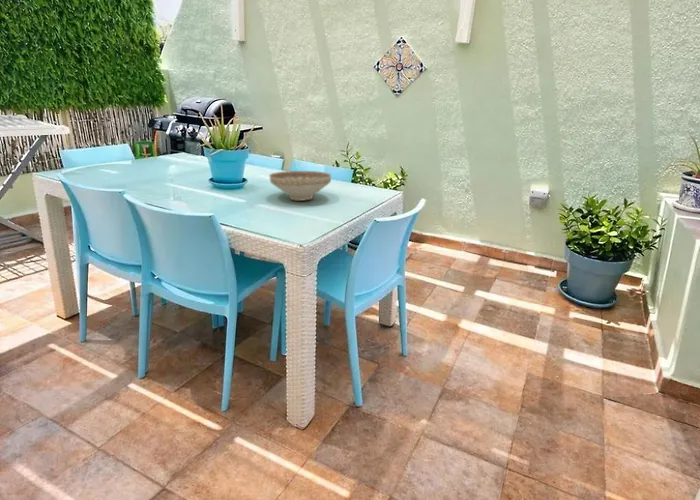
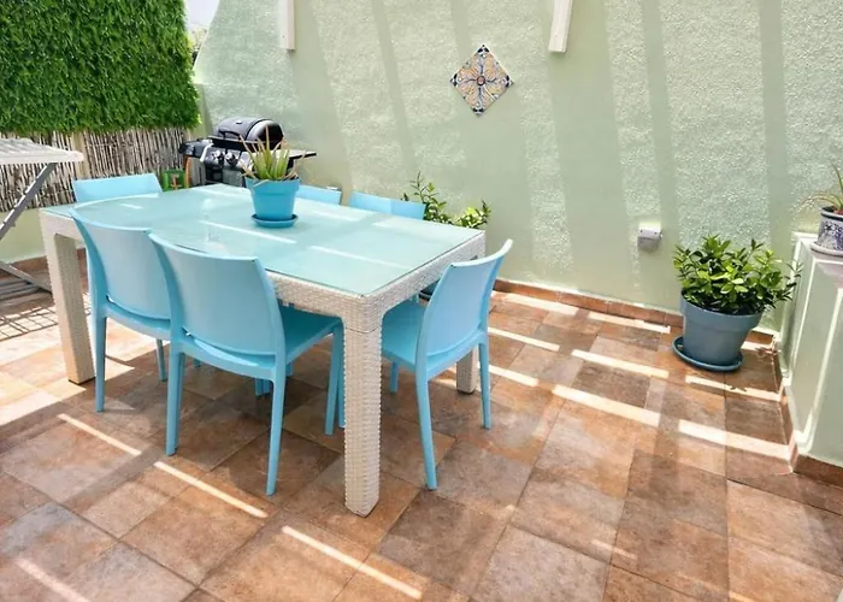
- decorative bowl [268,170,332,202]
